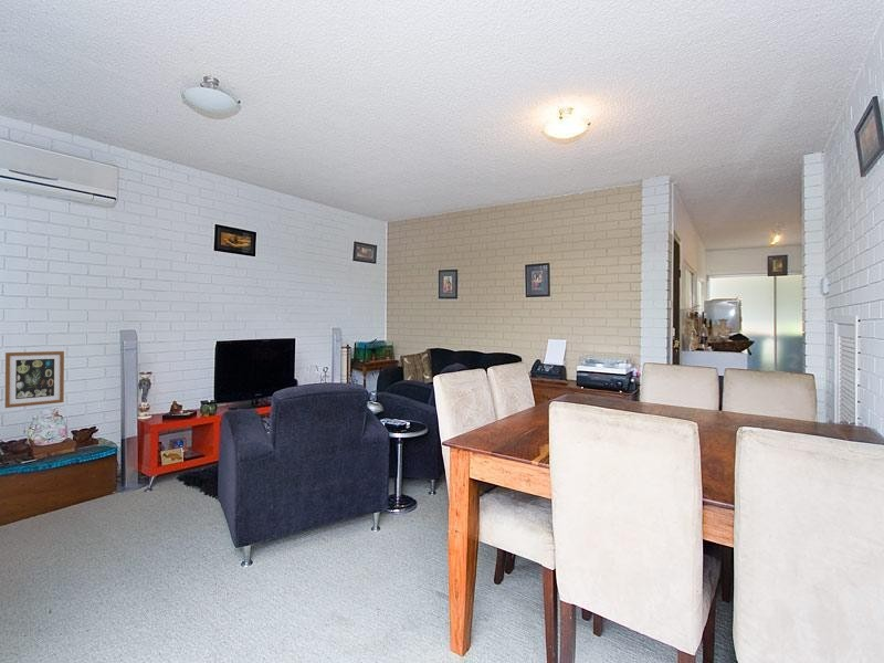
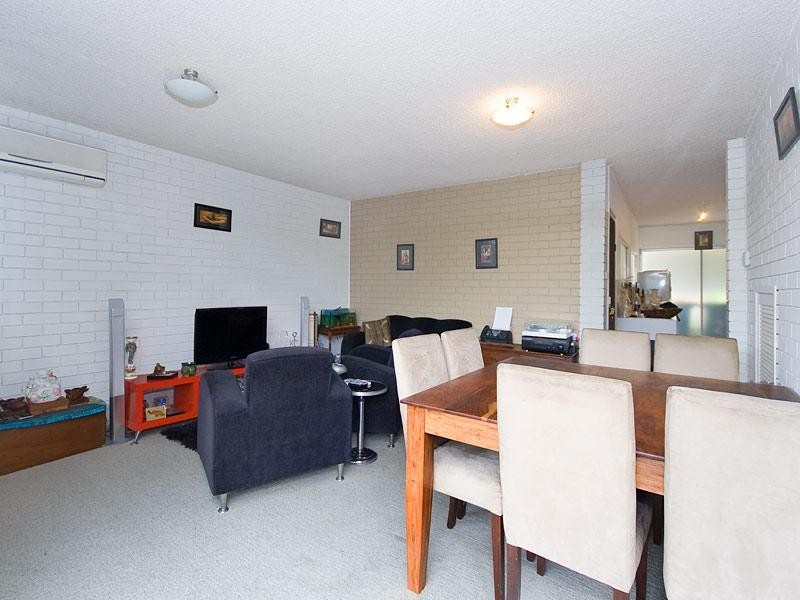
- wall art [4,350,65,409]
